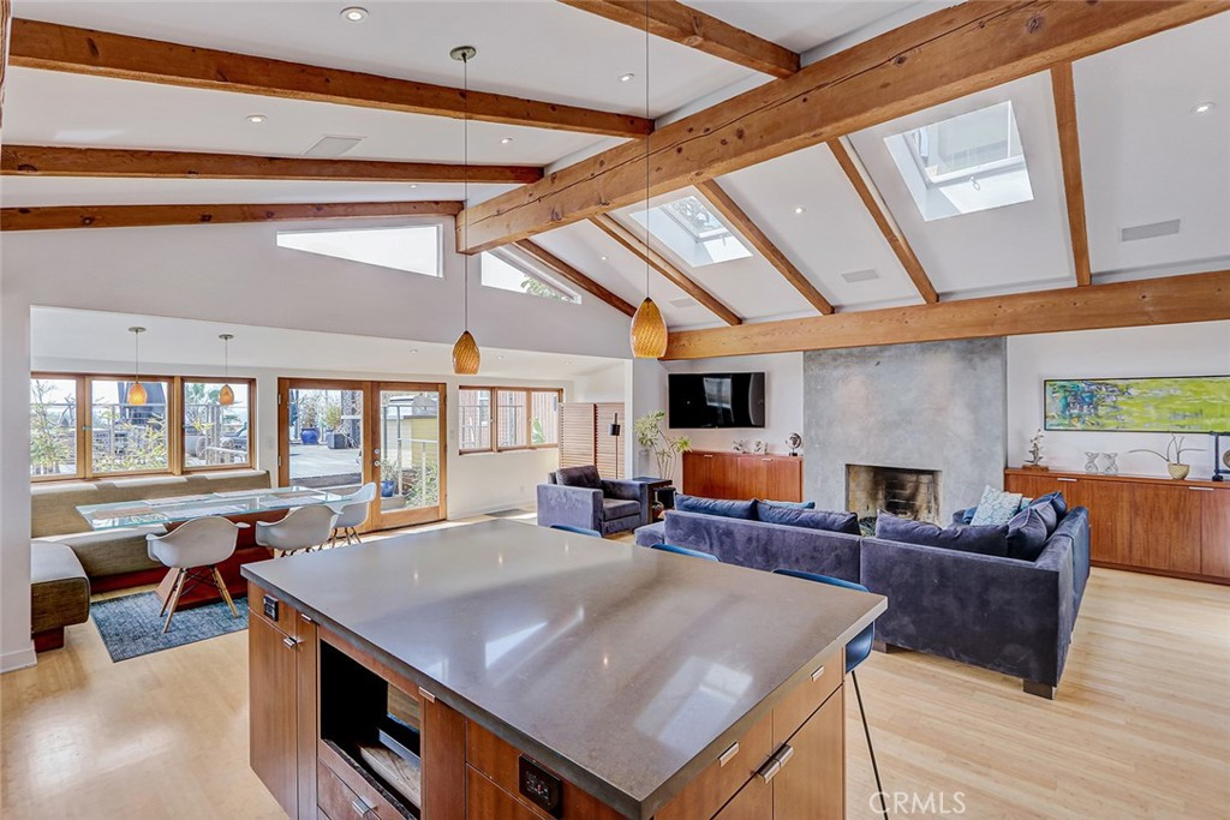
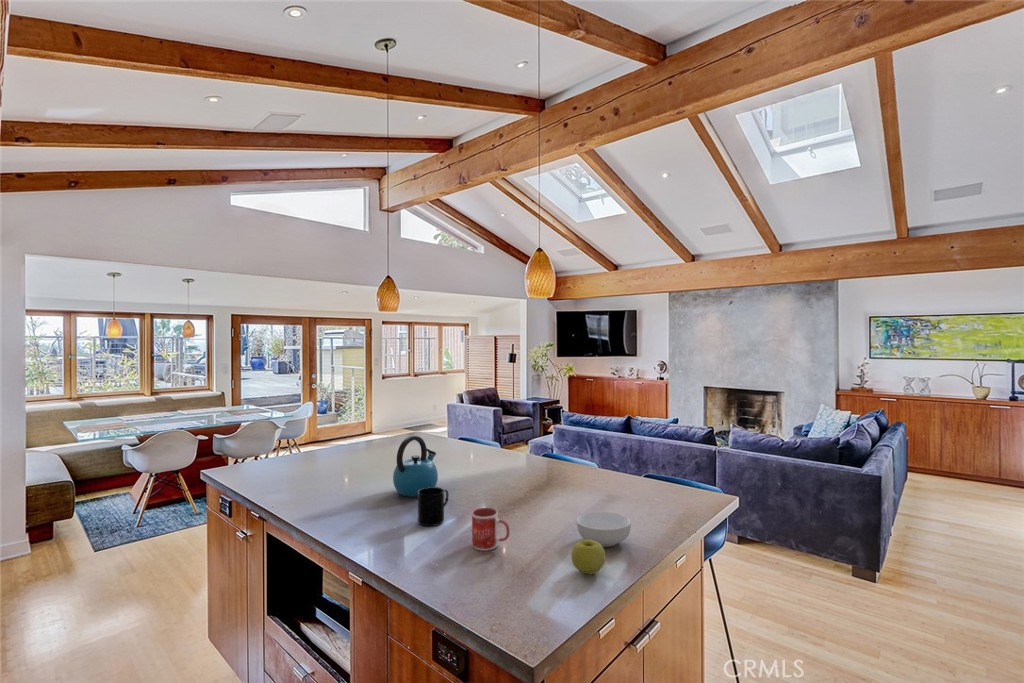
+ mug [471,507,510,552]
+ mug [417,486,449,527]
+ apple [570,539,606,575]
+ kettle [392,435,439,498]
+ cereal bowl [576,511,632,548]
